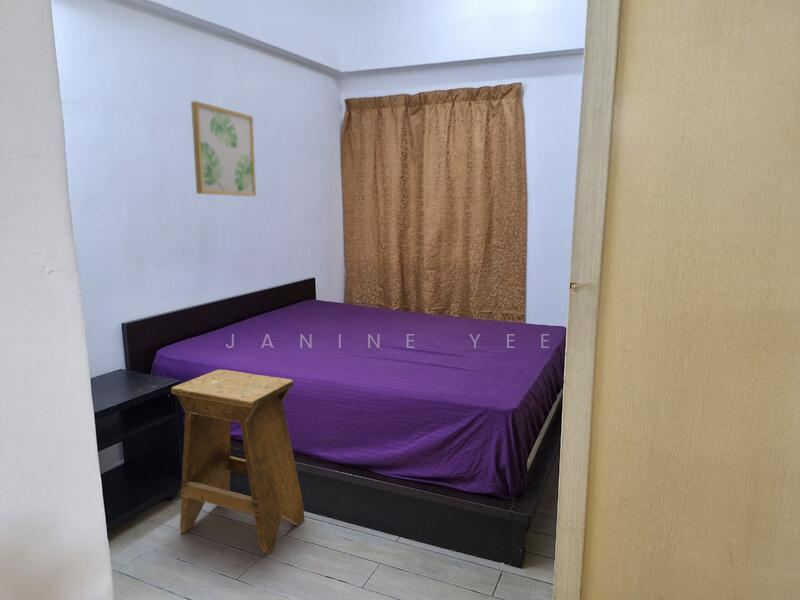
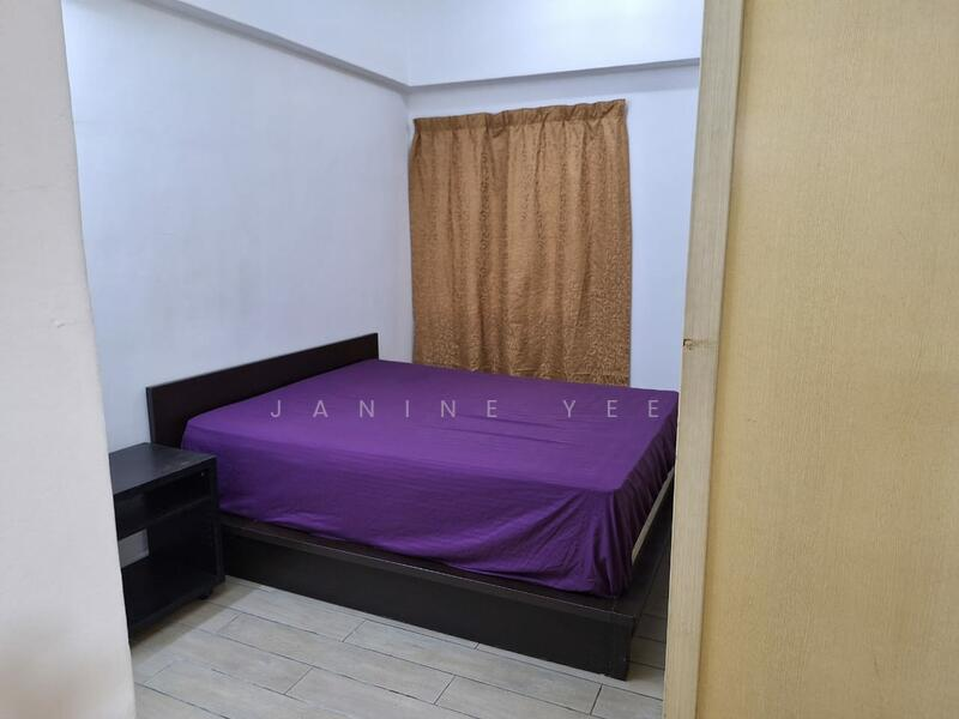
- wall art [190,100,257,197]
- stool [170,369,305,555]
